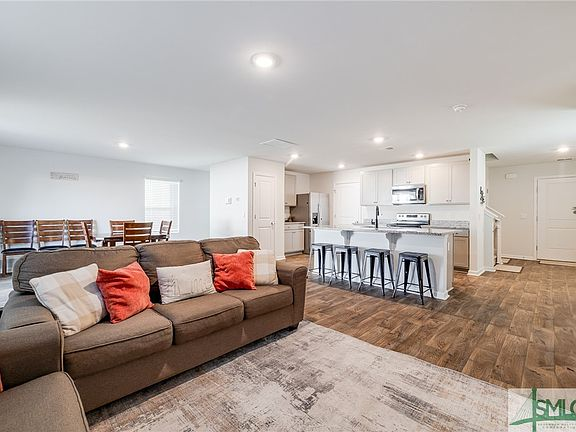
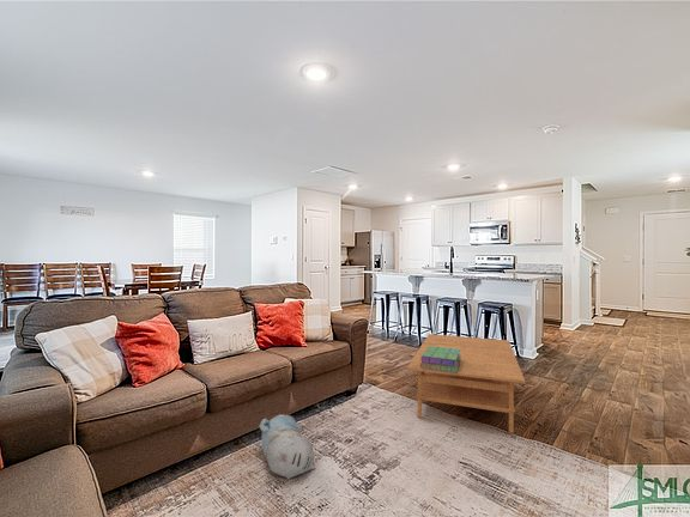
+ plush toy [259,414,316,480]
+ stack of books [420,346,461,372]
+ coffee table [406,333,526,434]
